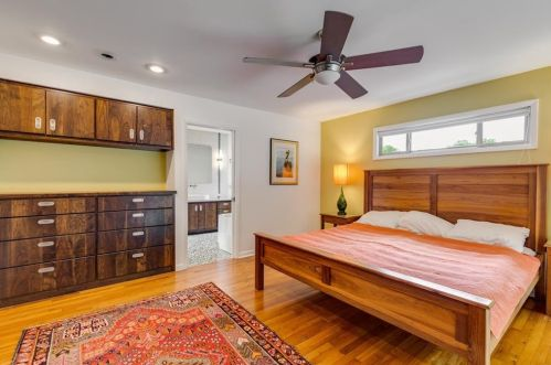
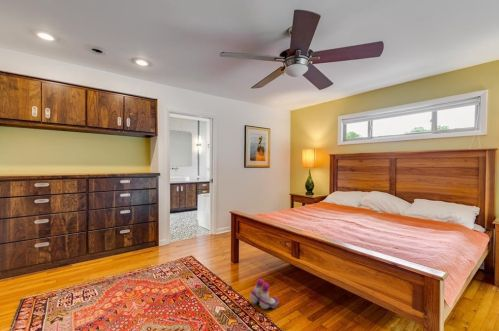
+ boots [249,278,280,310]
